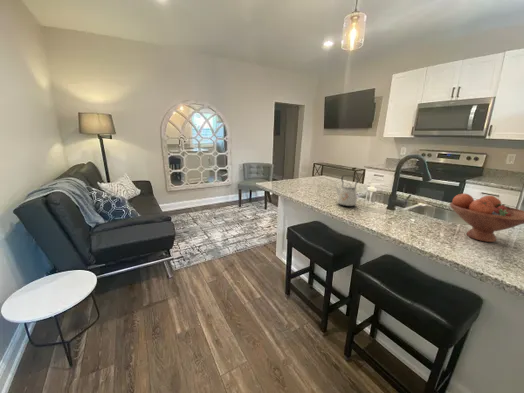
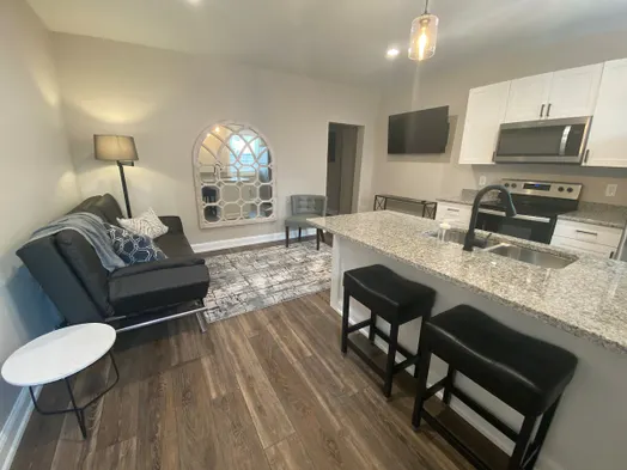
- kettle [334,174,359,207]
- fruit bowl [449,193,524,243]
